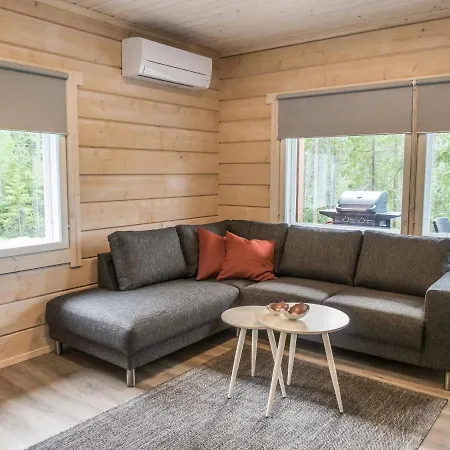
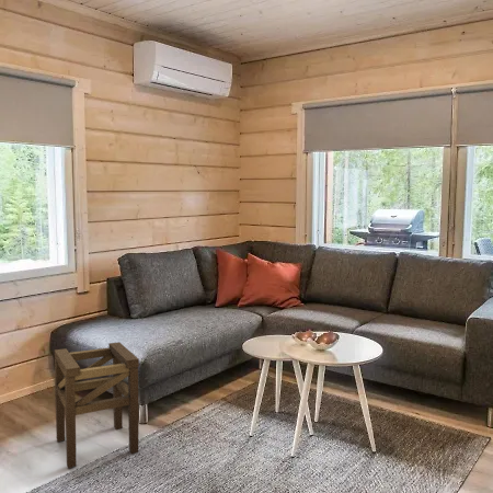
+ stool [54,341,140,469]
